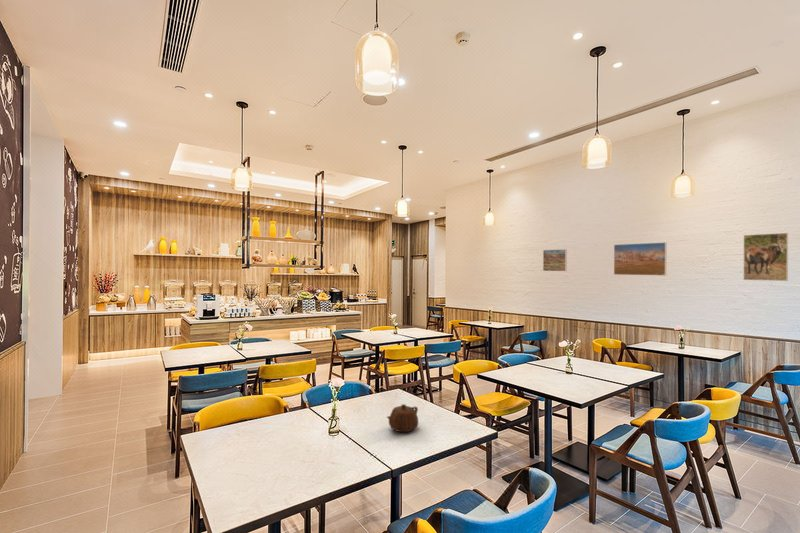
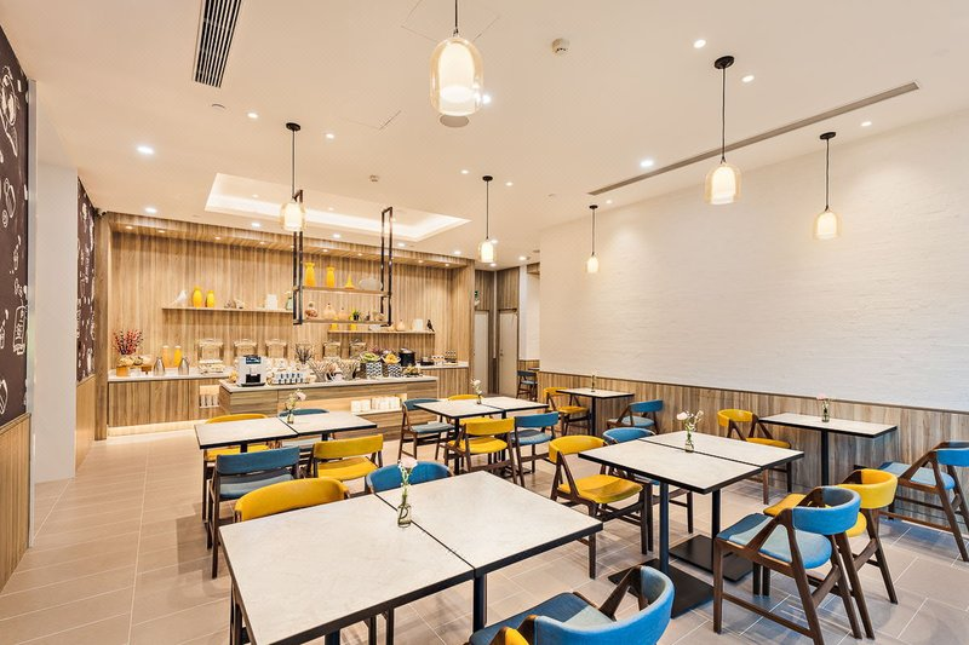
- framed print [742,232,789,282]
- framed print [613,241,667,277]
- teapot [386,403,419,433]
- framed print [542,248,568,272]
